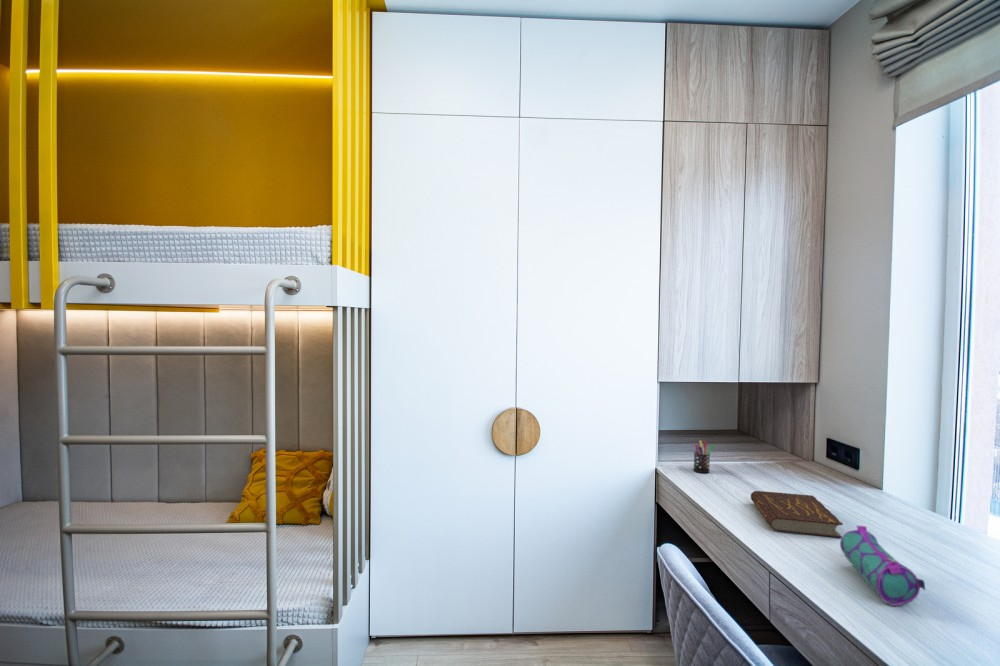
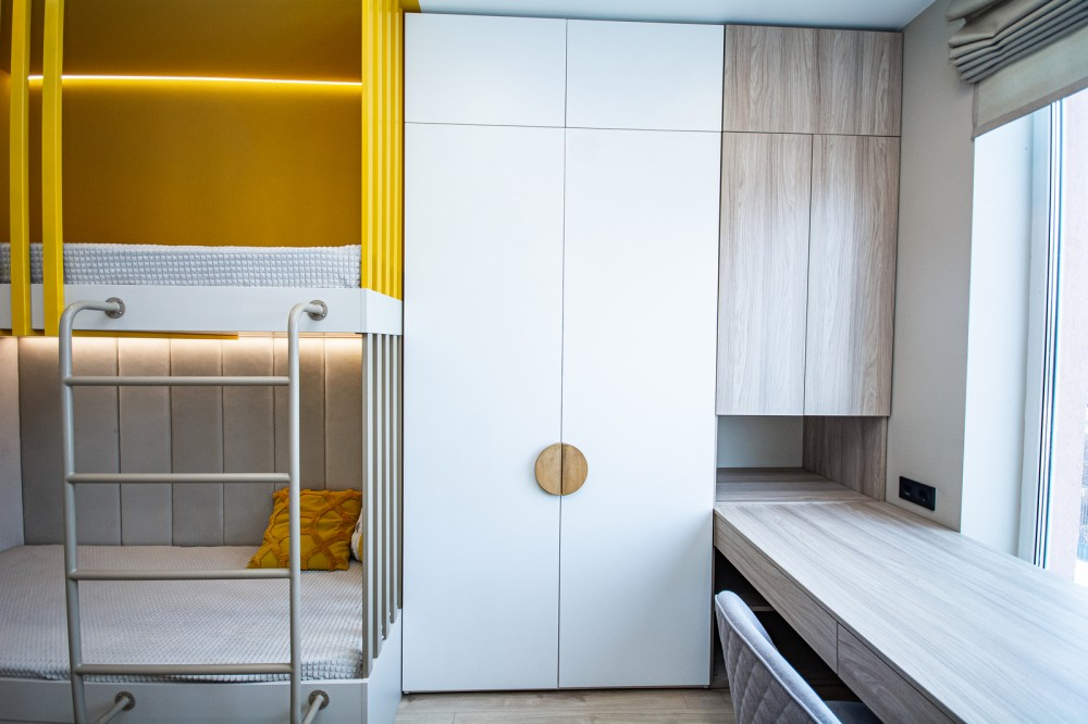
- pencil case [839,524,926,607]
- book [750,490,844,539]
- pen holder [692,440,715,474]
